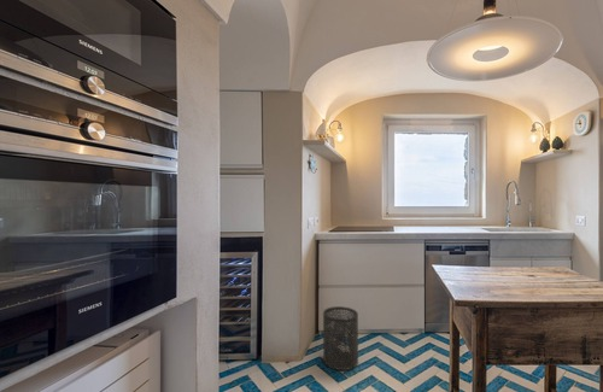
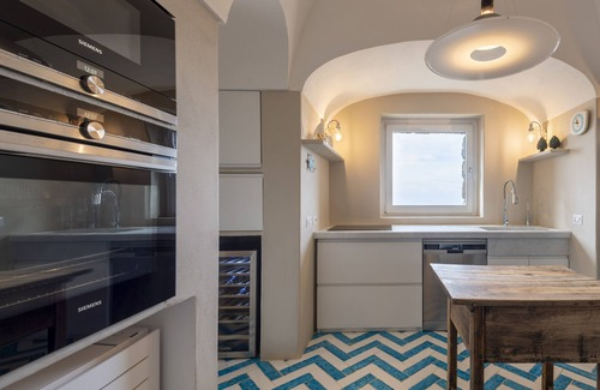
- trash can [322,305,359,371]
